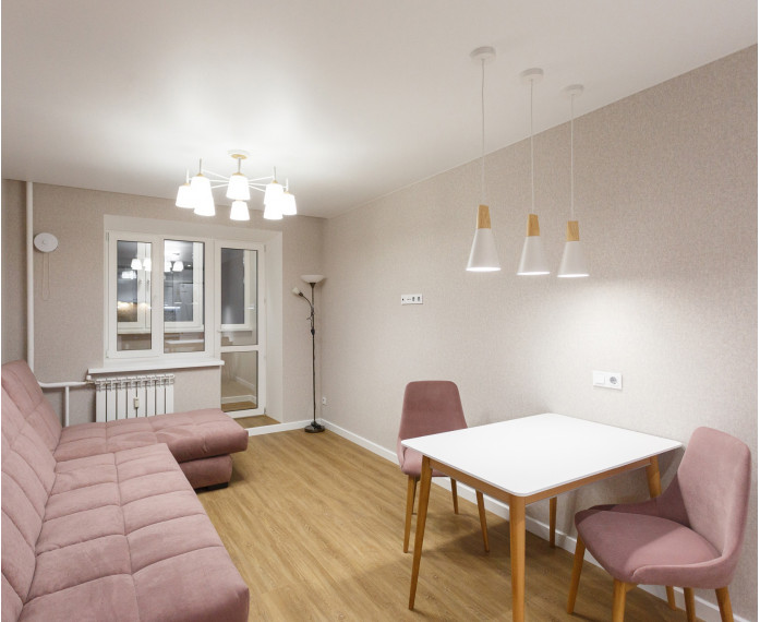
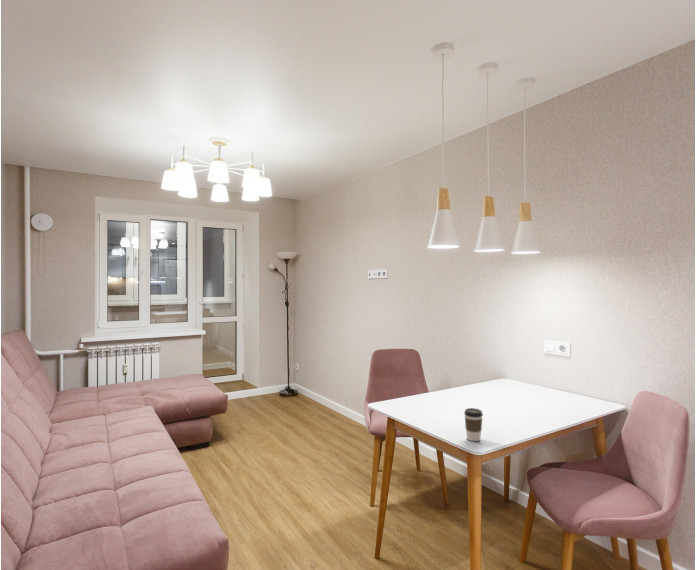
+ coffee cup [463,407,484,442]
